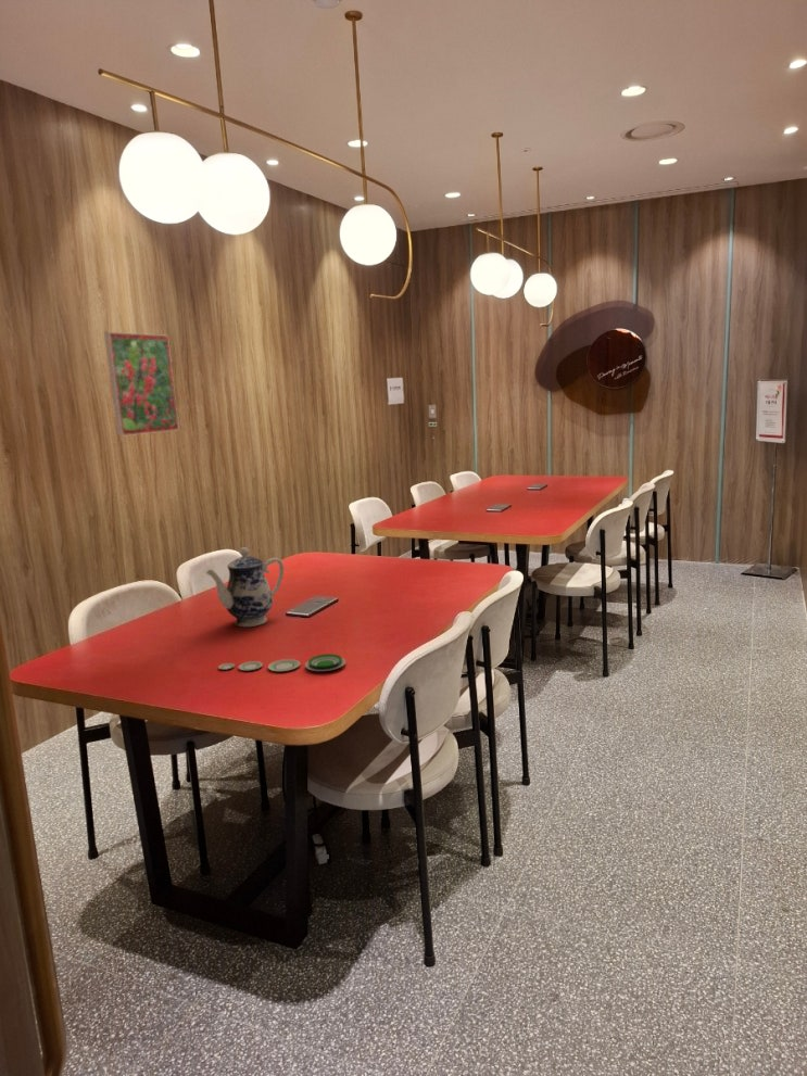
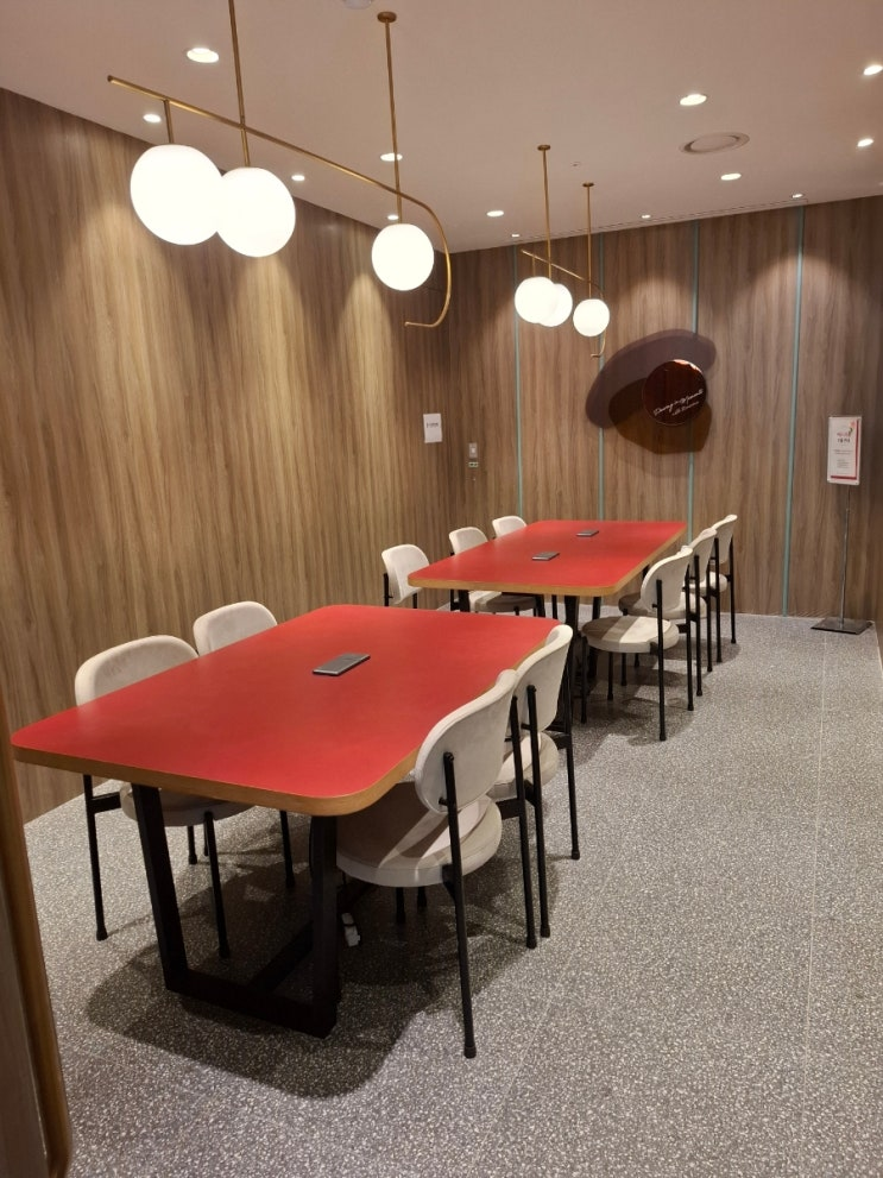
- teapot [205,546,285,628]
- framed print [103,331,180,438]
- plate [217,653,346,672]
